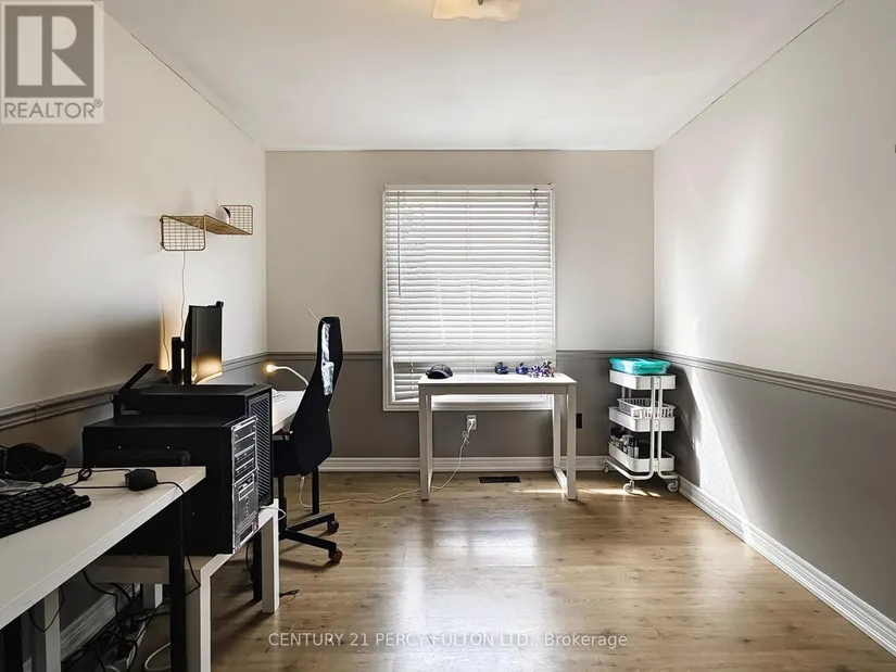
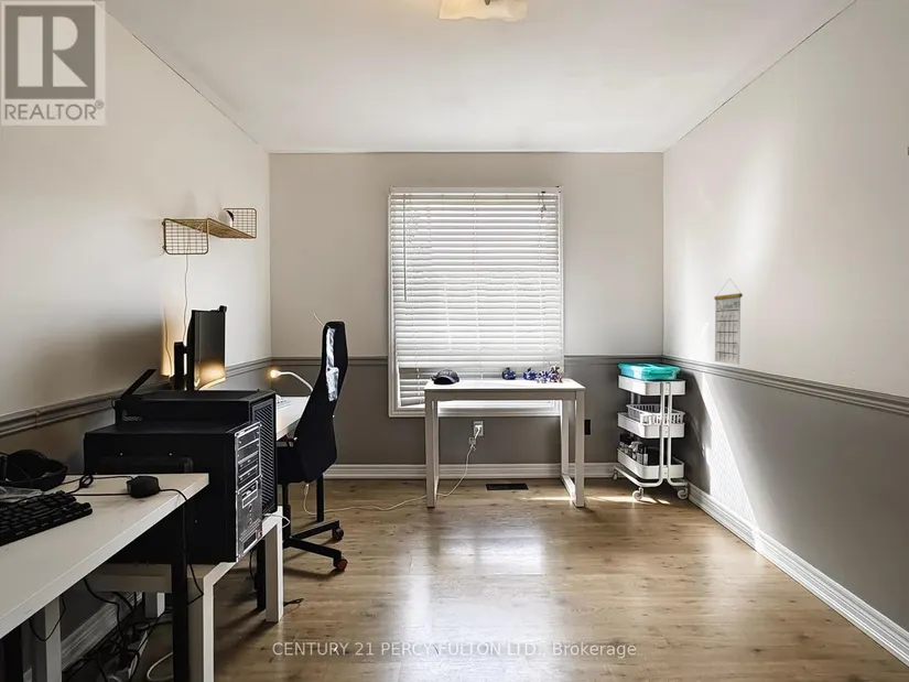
+ calendar [713,279,744,366]
